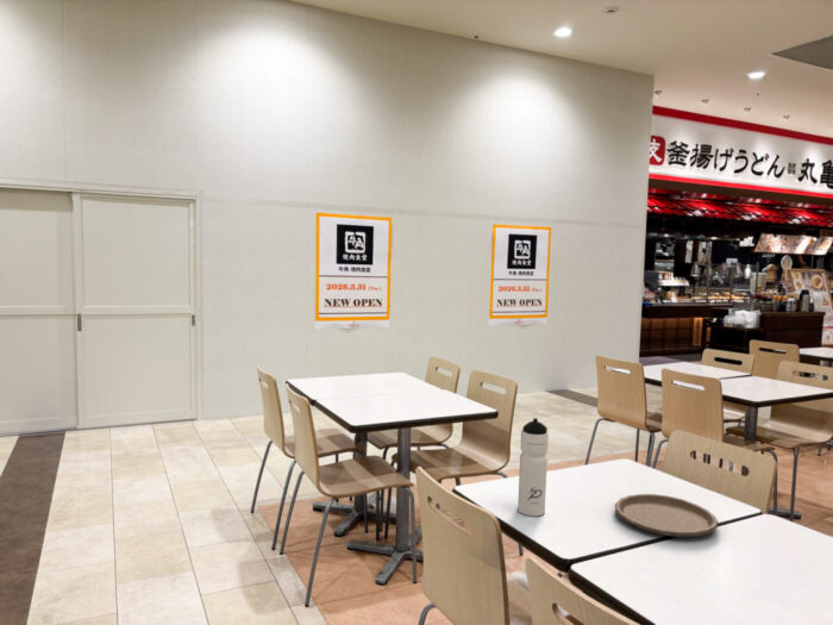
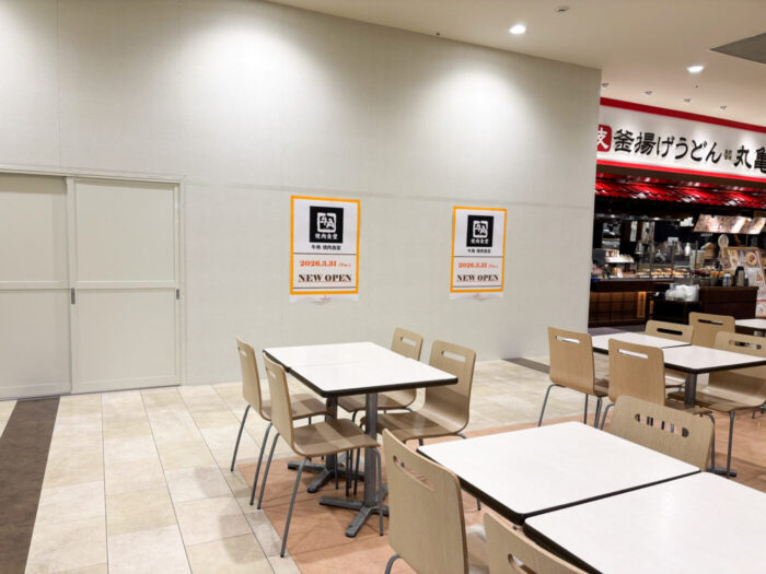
- water bottle [516,417,550,518]
- plate [614,493,720,538]
